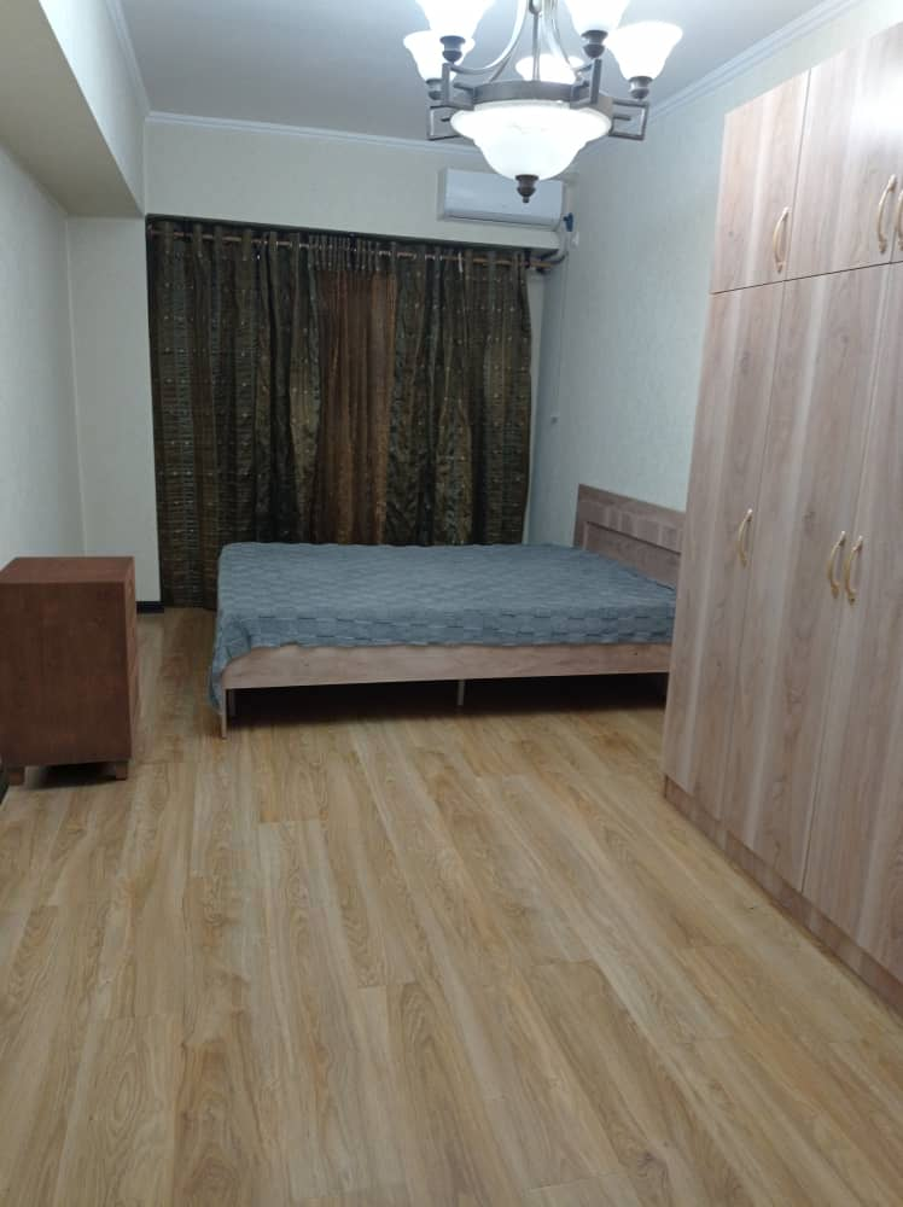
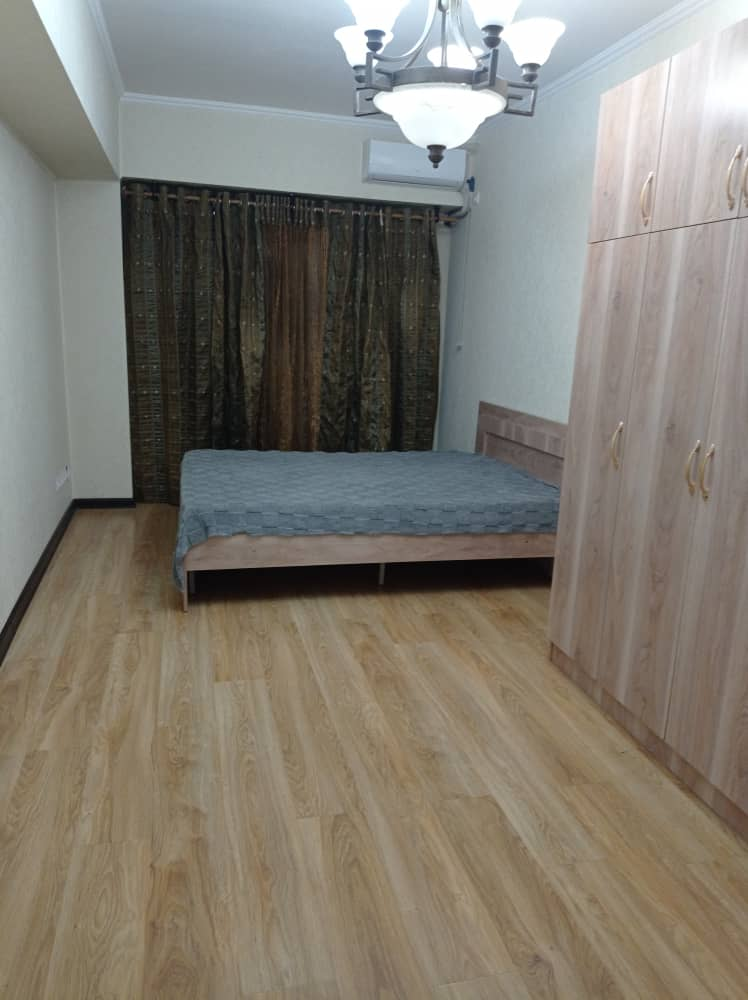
- cabinet [0,555,141,788]
